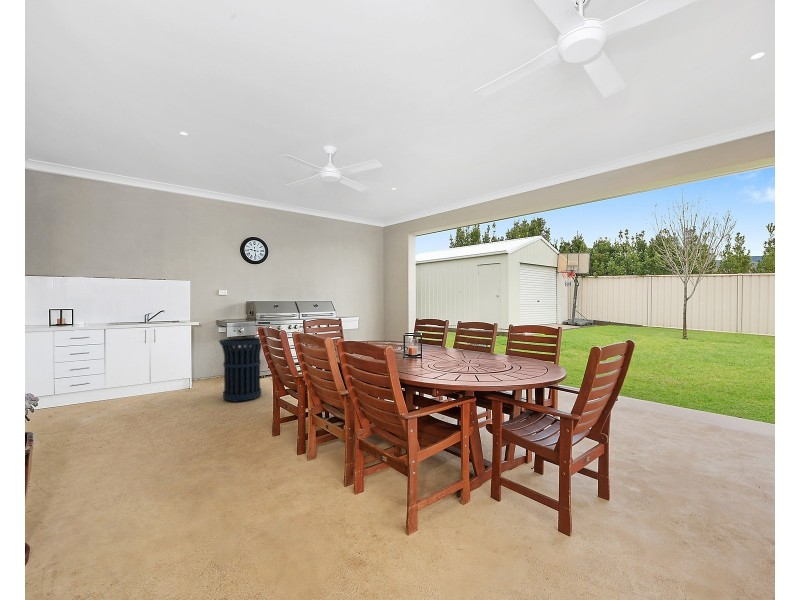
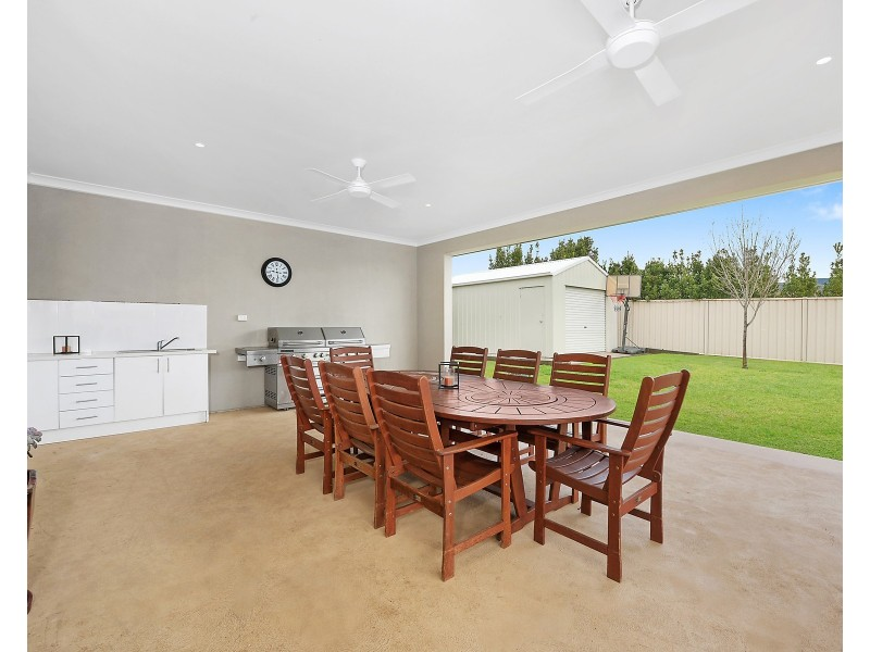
- trash can [218,336,262,403]
